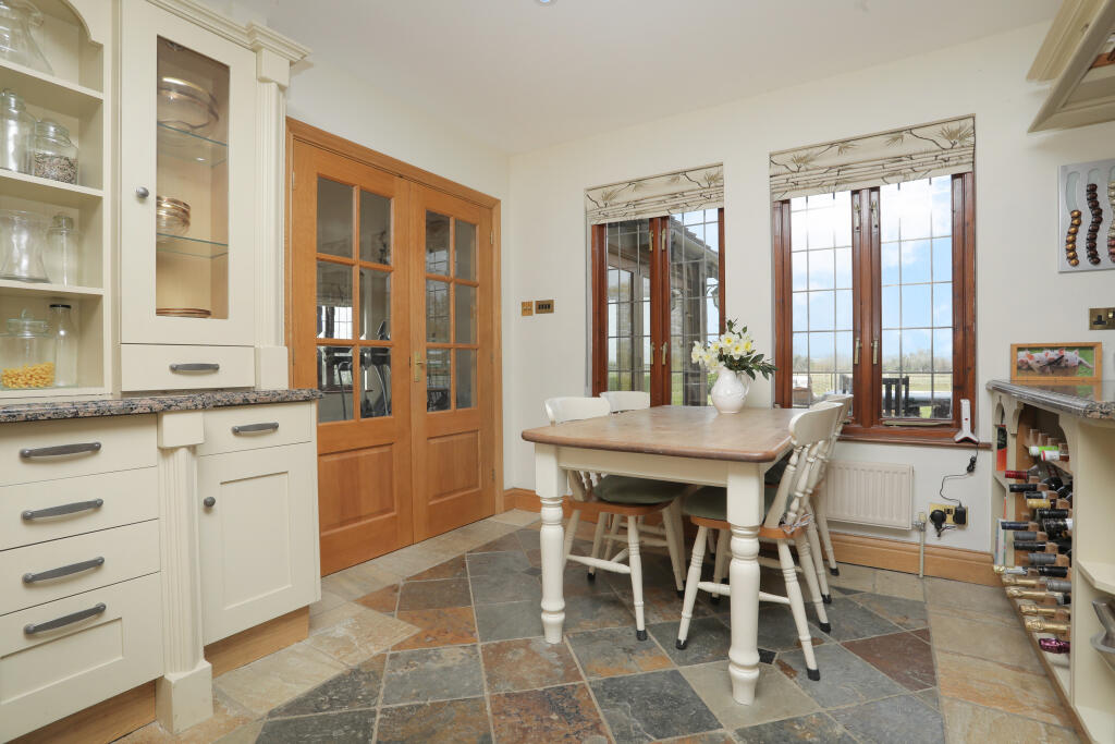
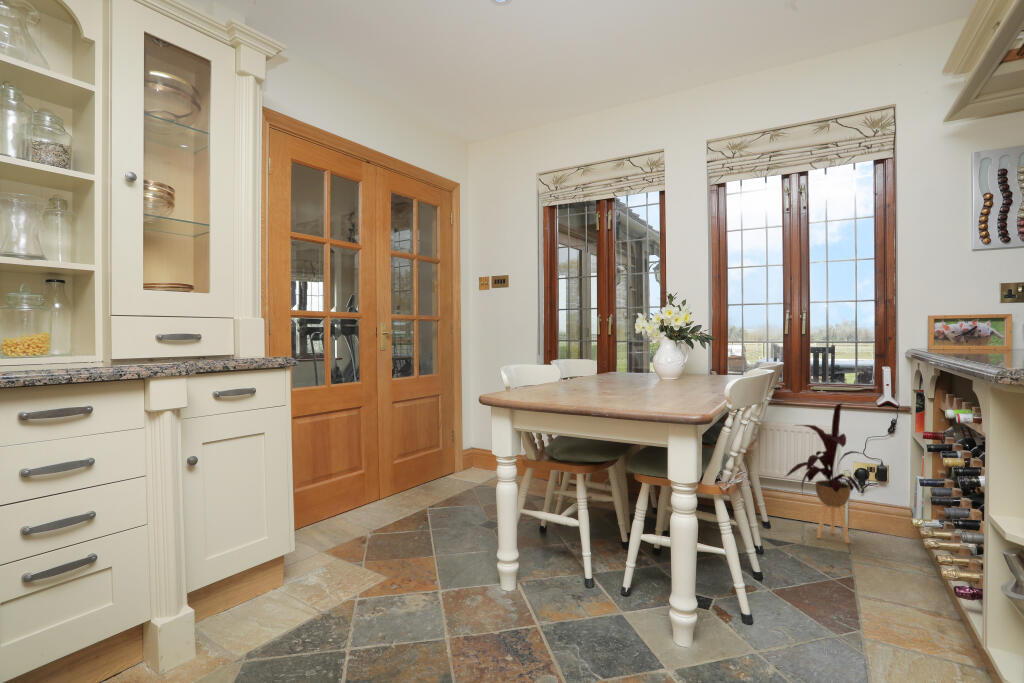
+ house plant [784,402,867,544]
